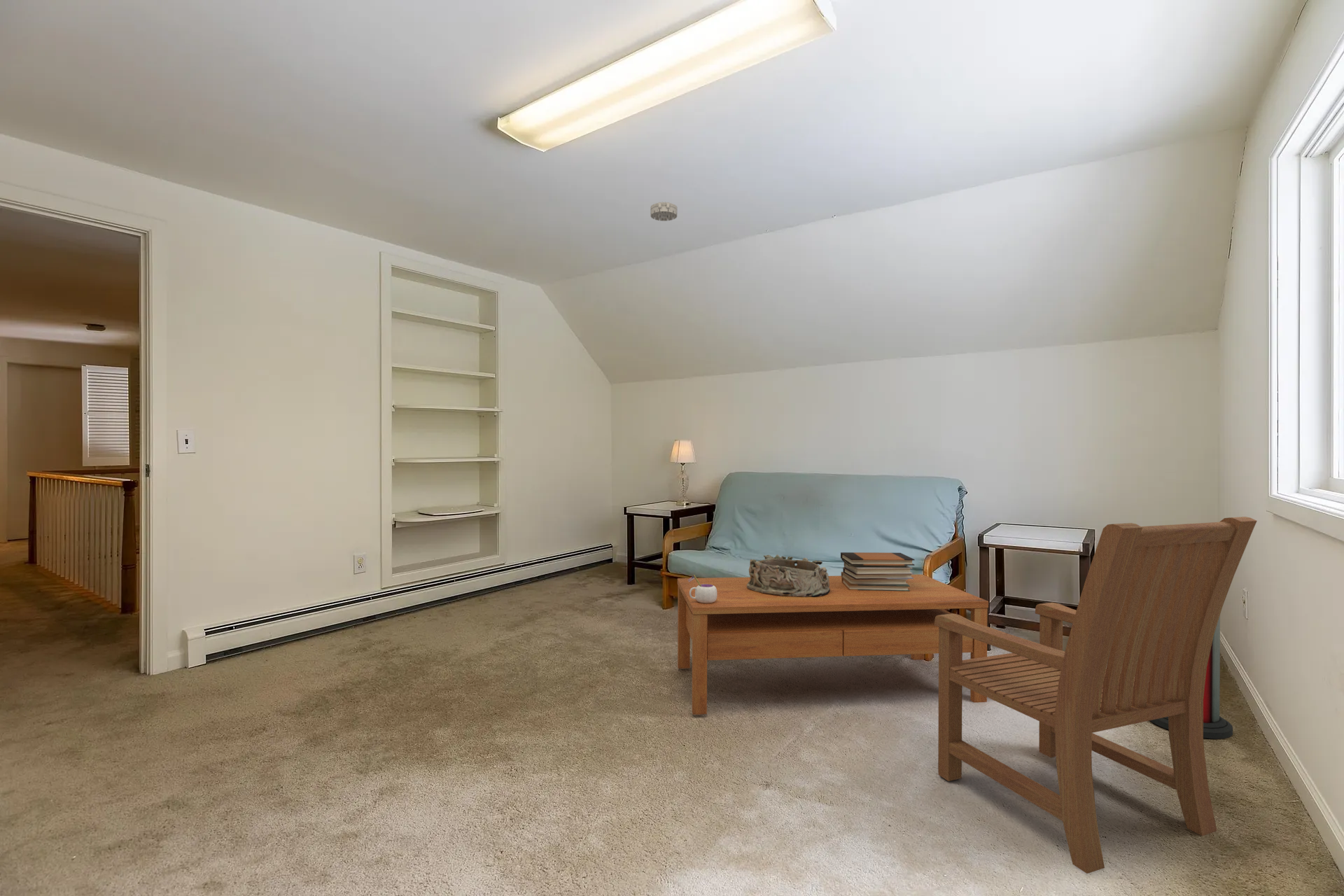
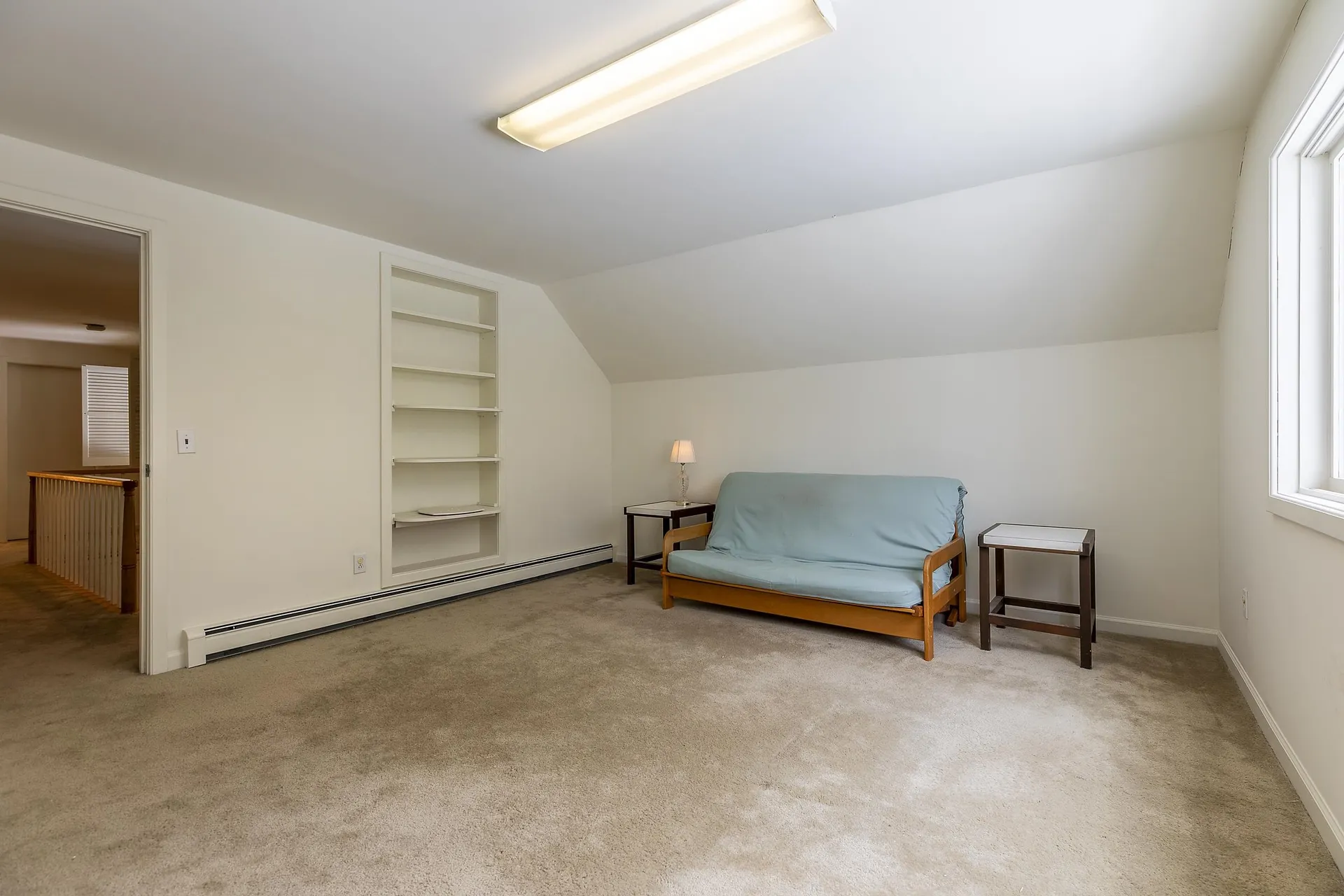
- mug [688,574,717,603]
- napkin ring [747,554,830,597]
- coffee table [677,574,989,715]
- air purifier [1149,615,1233,740]
- book stack [840,552,915,591]
- smoke detector [650,202,678,222]
- armchair [935,516,1258,874]
